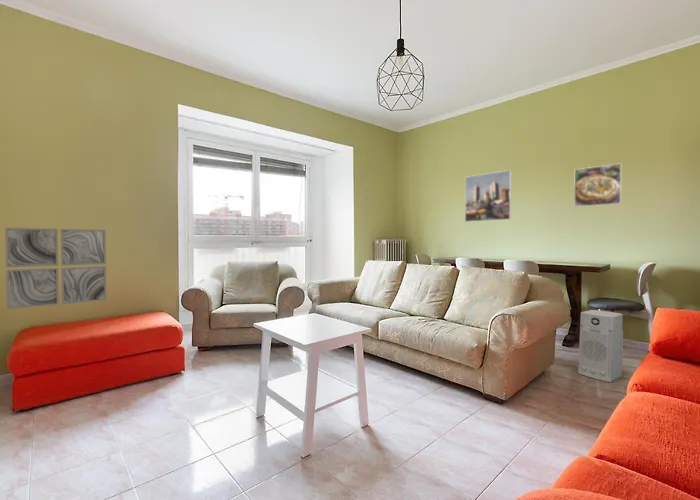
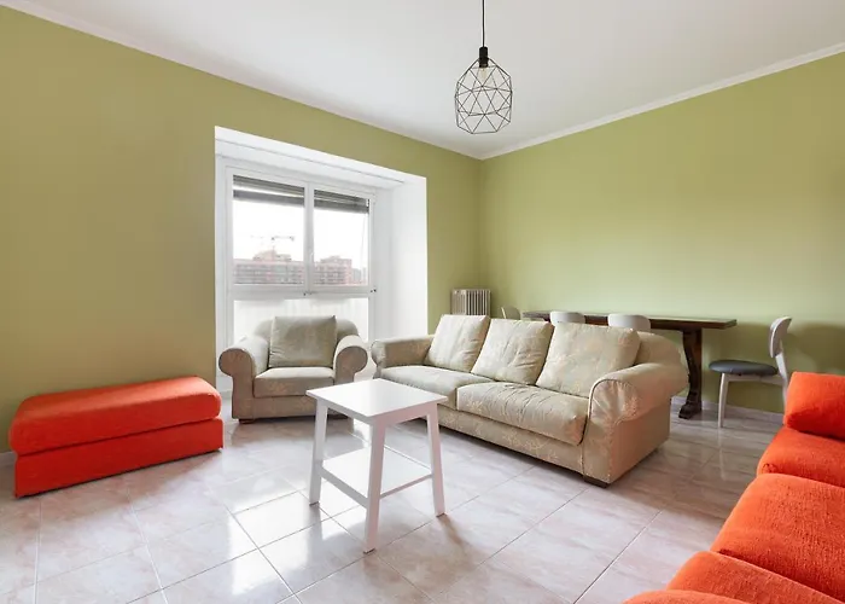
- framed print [573,162,623,208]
- wall art [4,227,108,310]
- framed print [464,169,512,223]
- air purifier [577,309,624,383]
